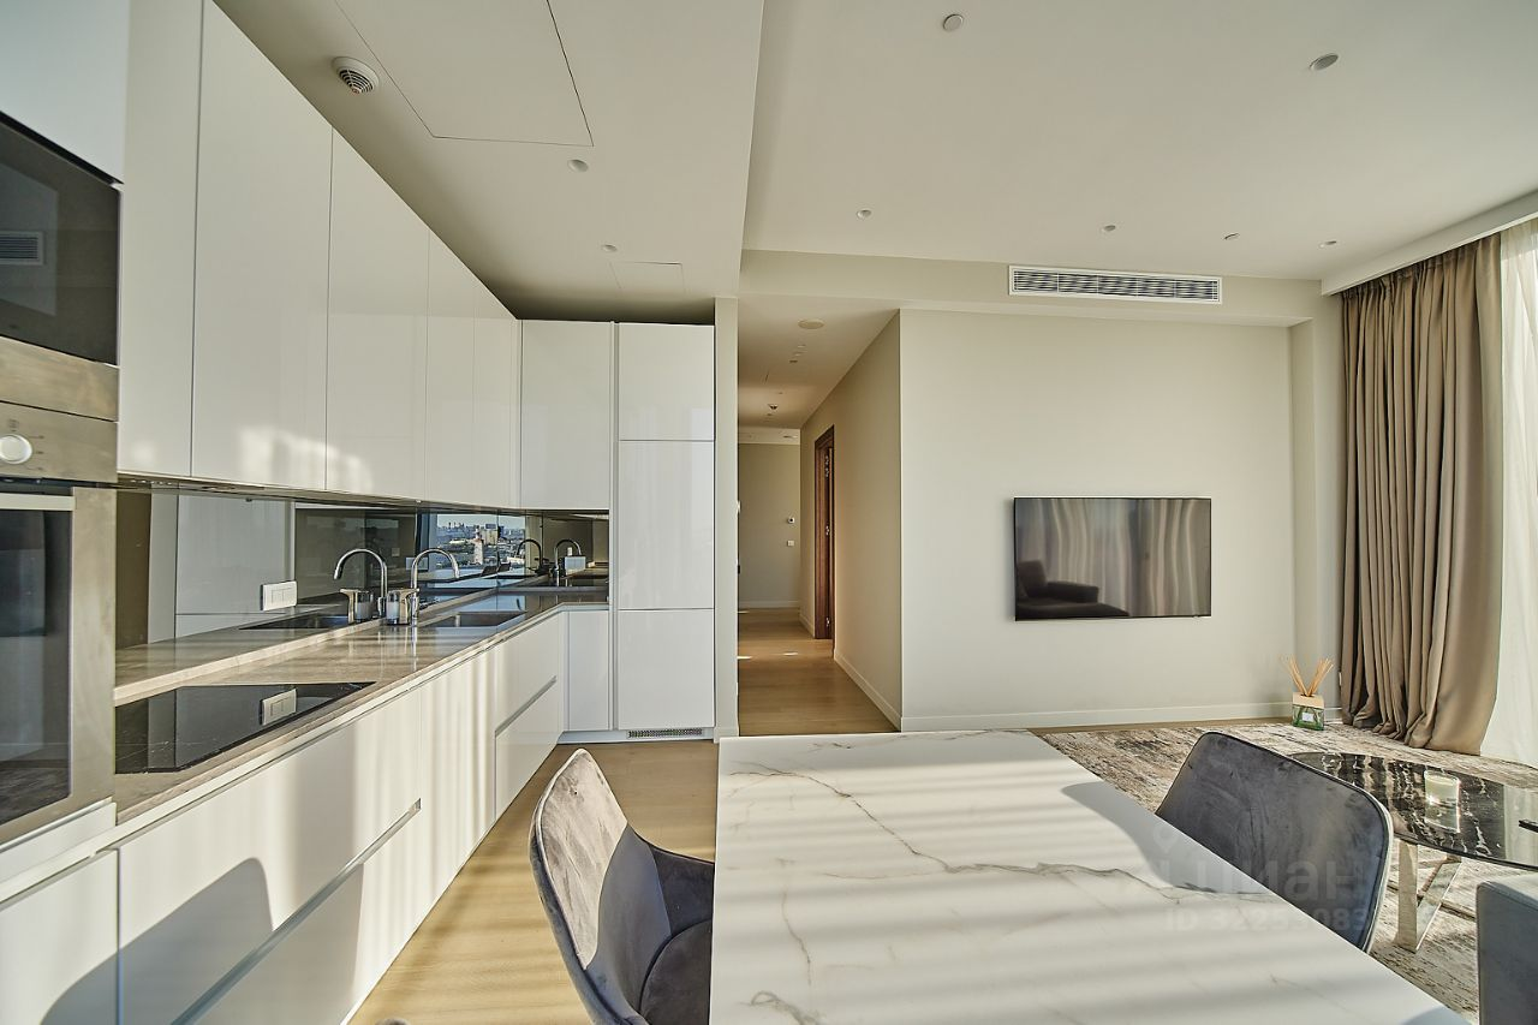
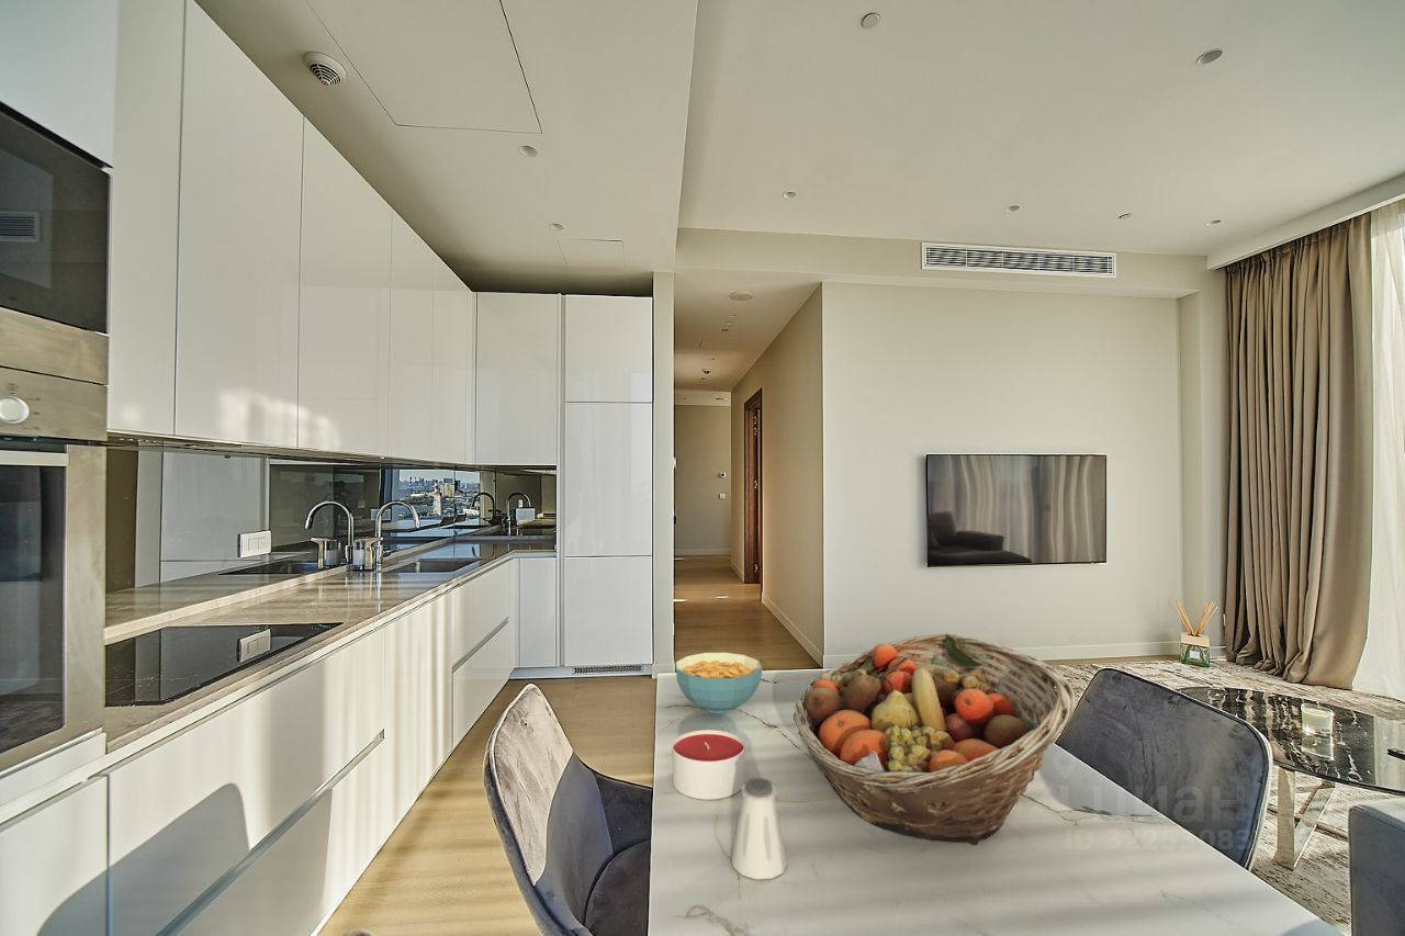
+ candle [672,729,745,801]
+ cereal bowl [674,652,764,714]
+ saltshaker [730,776,788,881]
+ fruit basket [793,633,1077,847]
